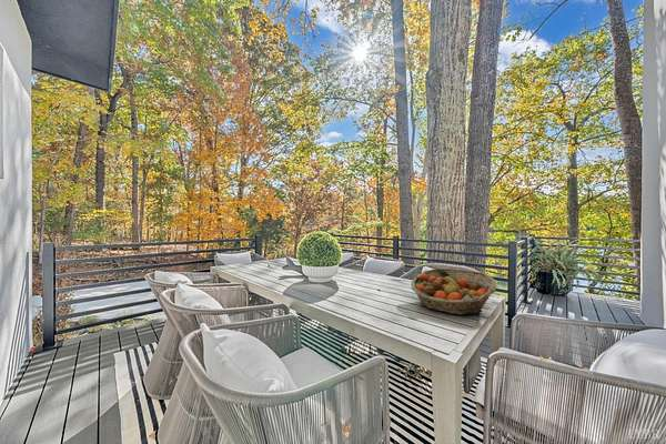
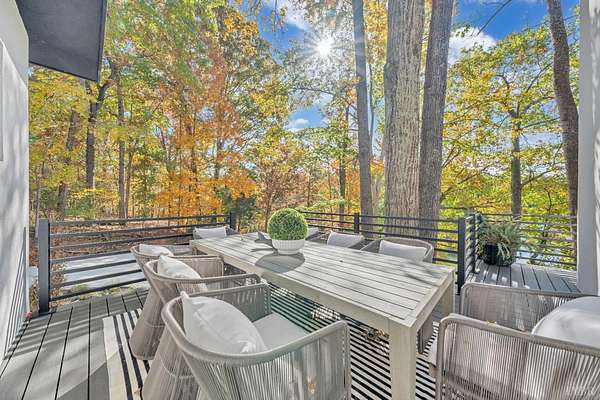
- fruit basket [410,268,497,315]
